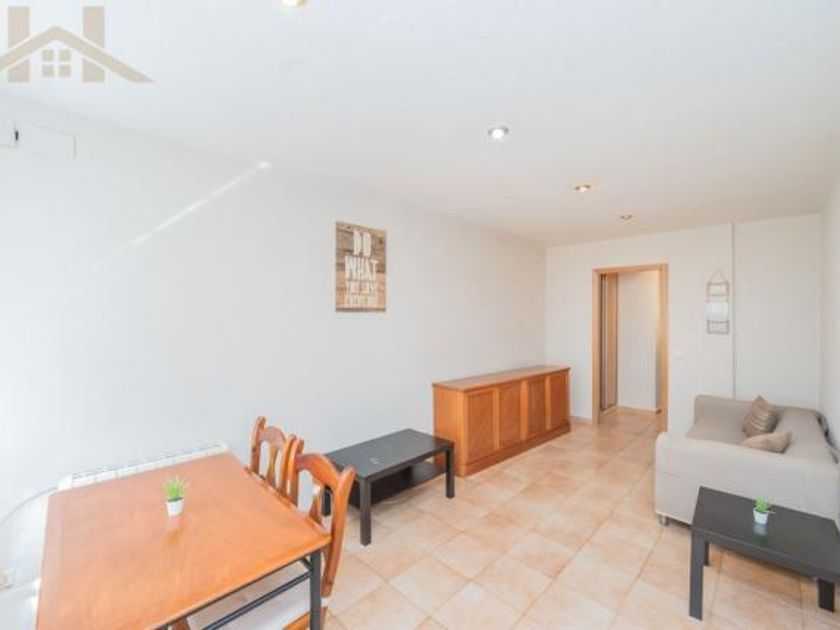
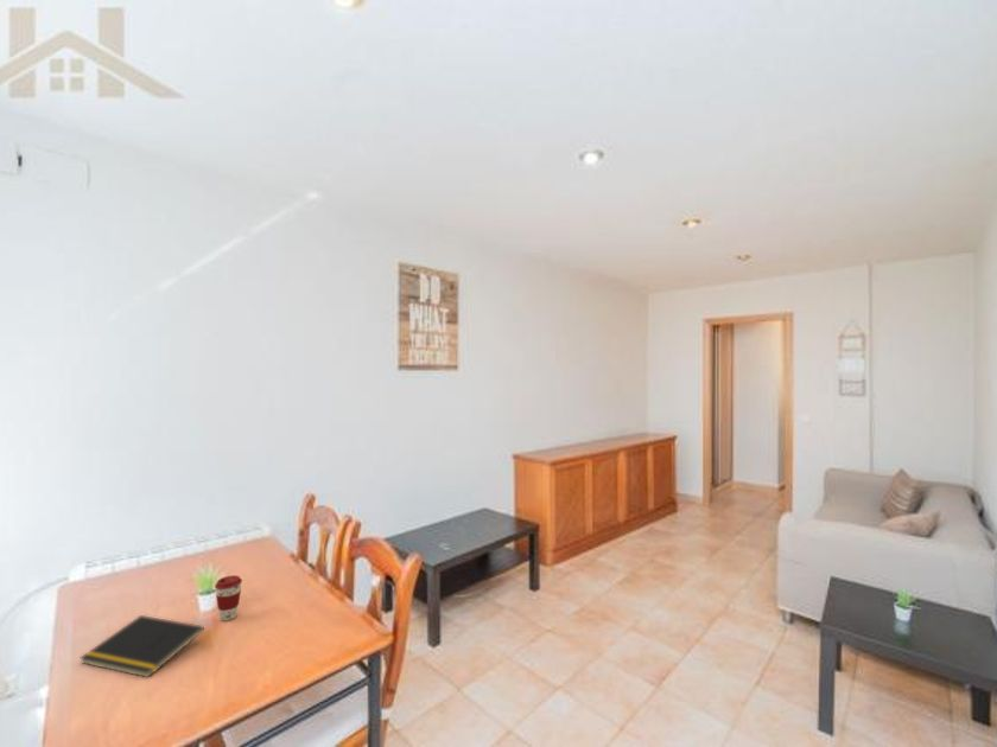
+ coffee cup [214,574,243,622]
+ notepad [78,614,205,678]
